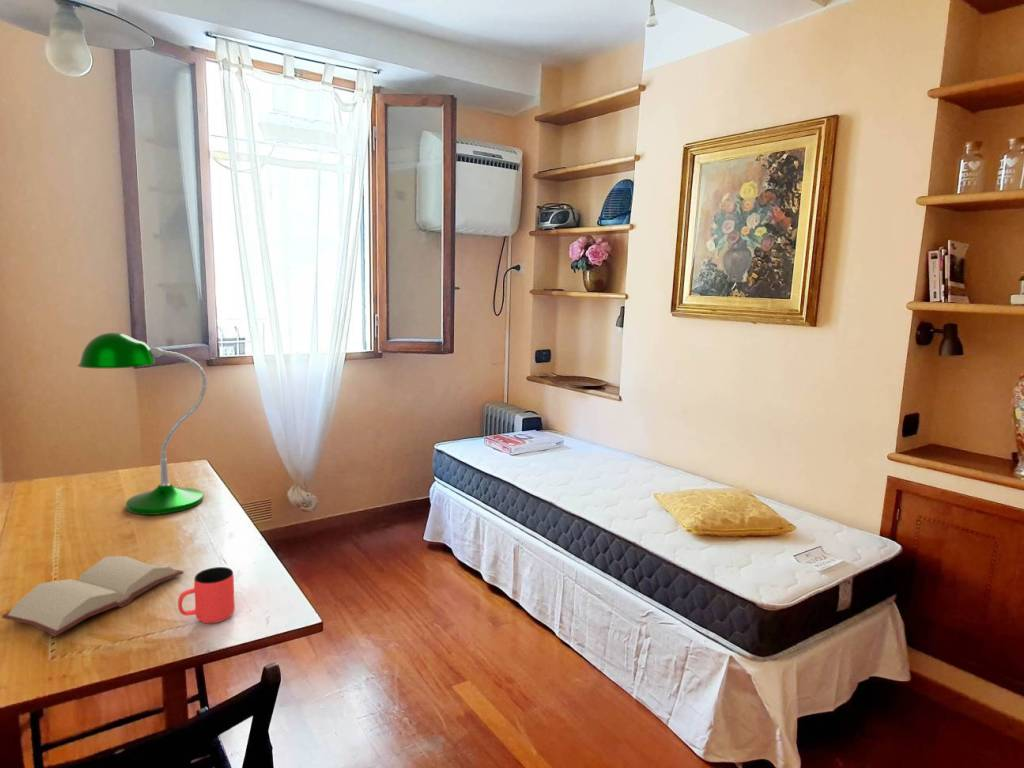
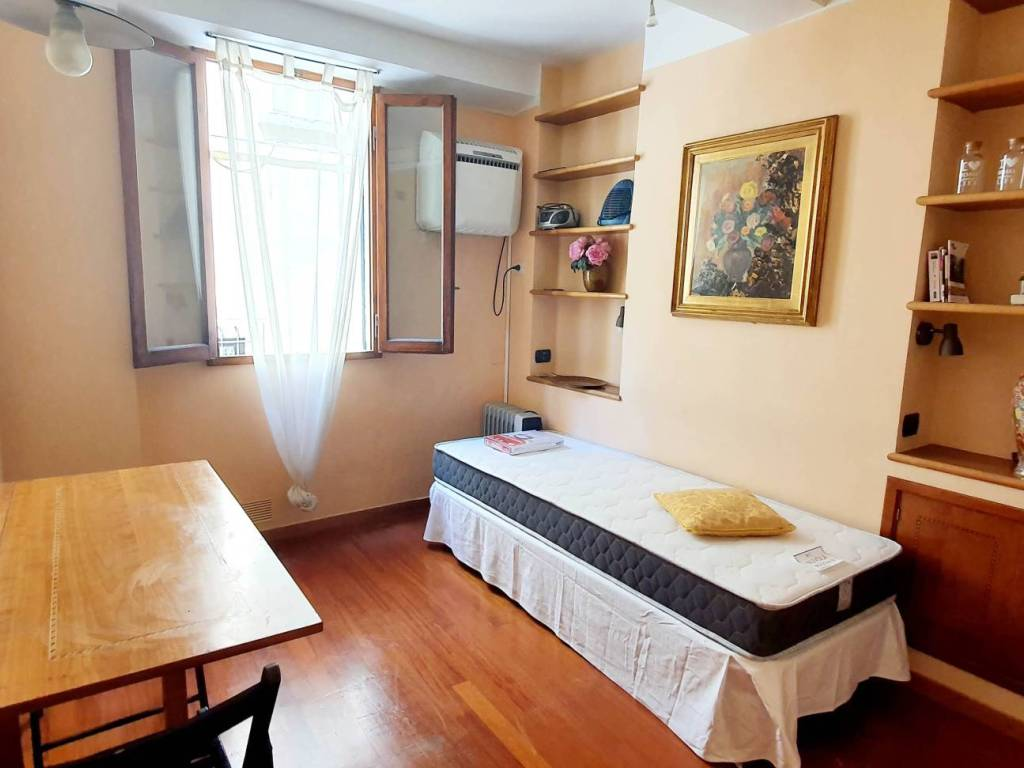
- hardback book [1,555,185,637]
- desk lamp [76,332,208,516]
- cup [177,566,236,624]
